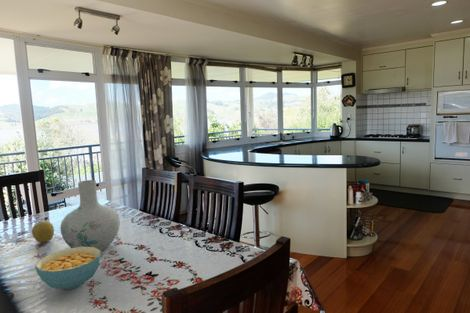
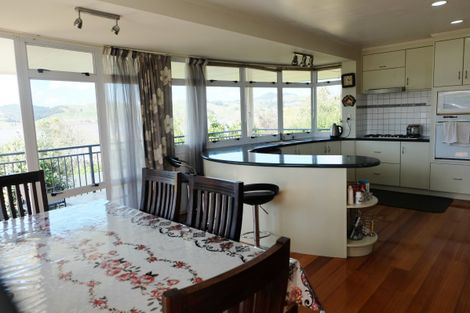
- fruit [31,220,55,244]
- vase [59,179,121,251]
- cereal bowl [34,247,102,291]
